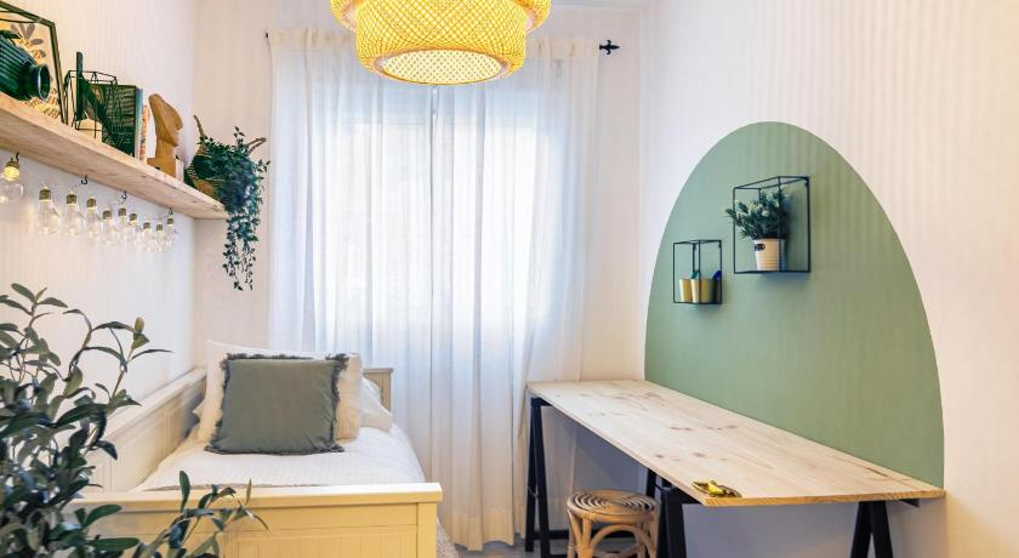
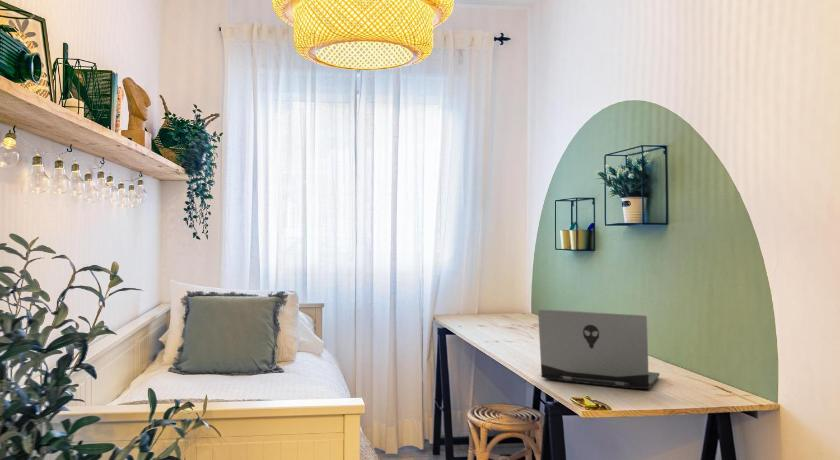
+ laptop [537,308,661,390]
